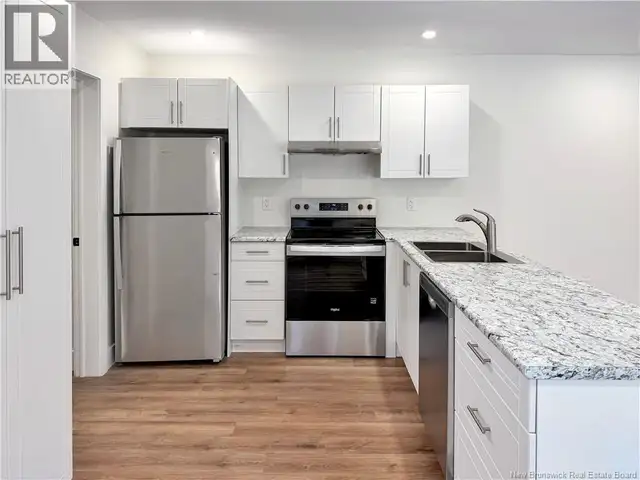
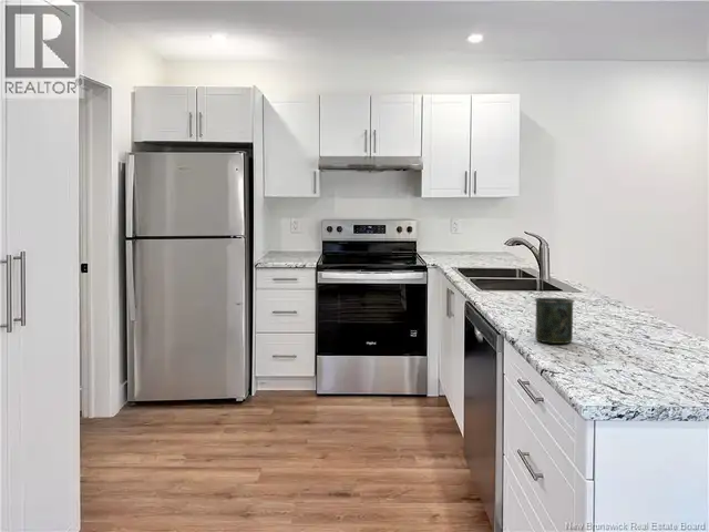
+ mug [534,297,576,345]
